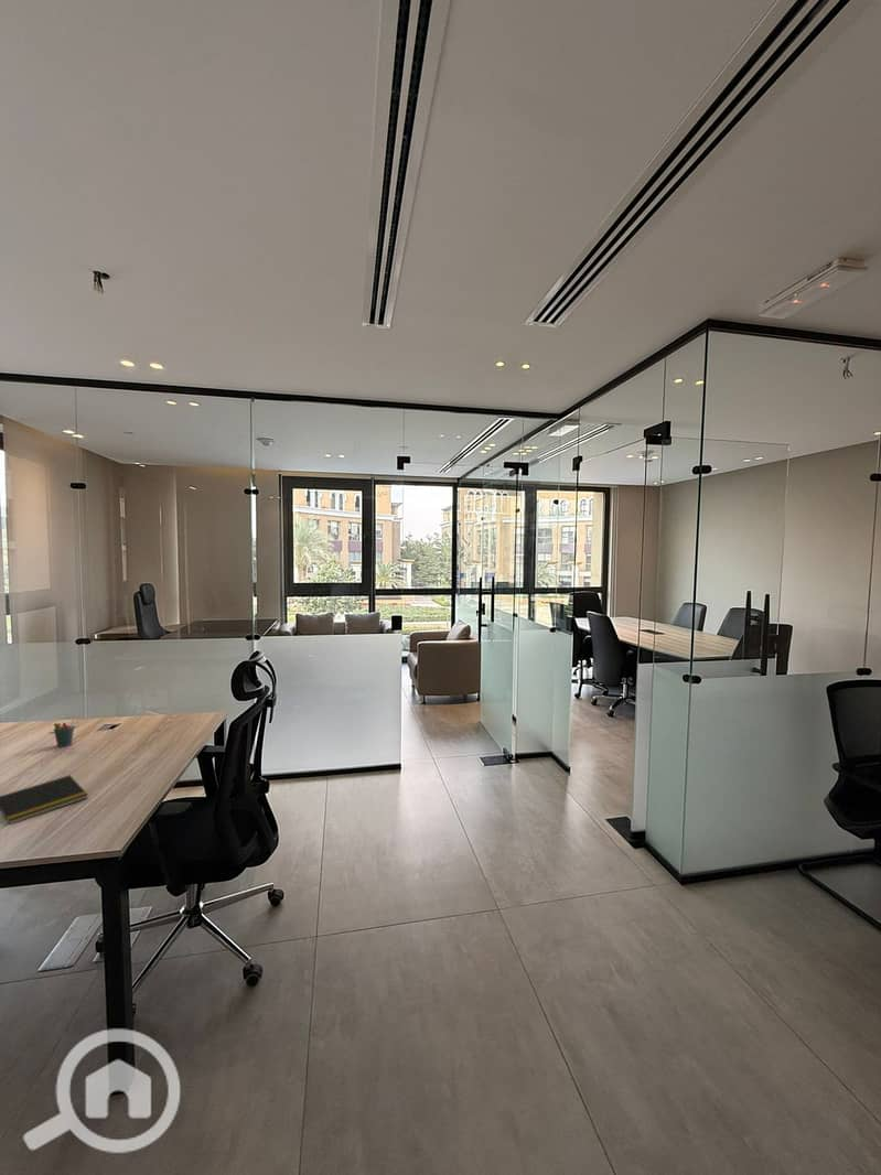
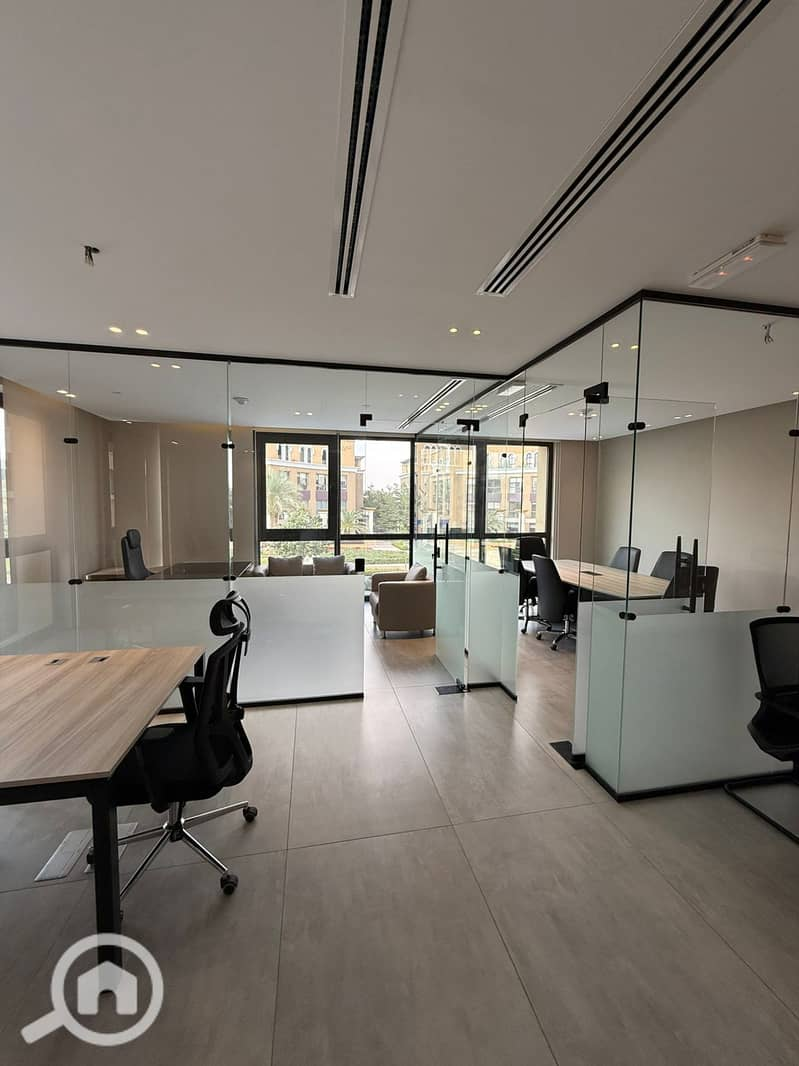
- notepad [0,774,89,826]
- pen holder [53,718,75,747]
